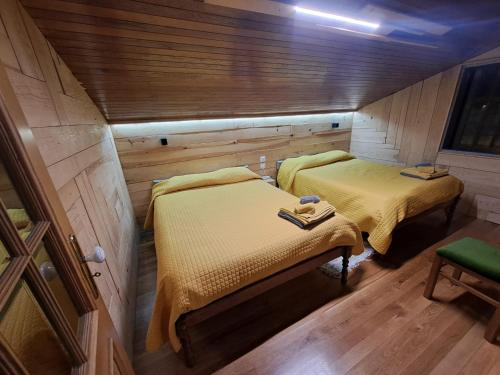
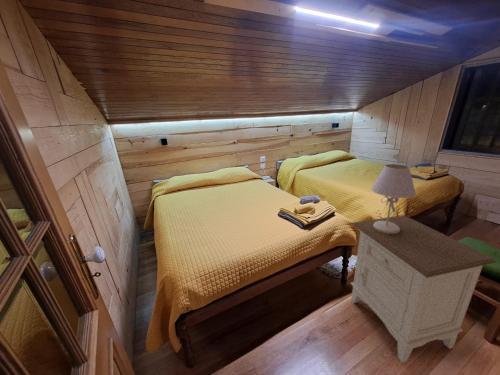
+ nightstand [350,214,497,364]
+ table lamp [370,163,417,234]
